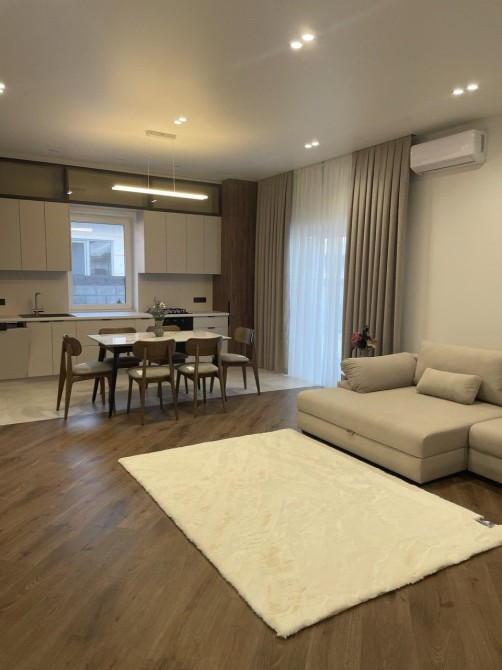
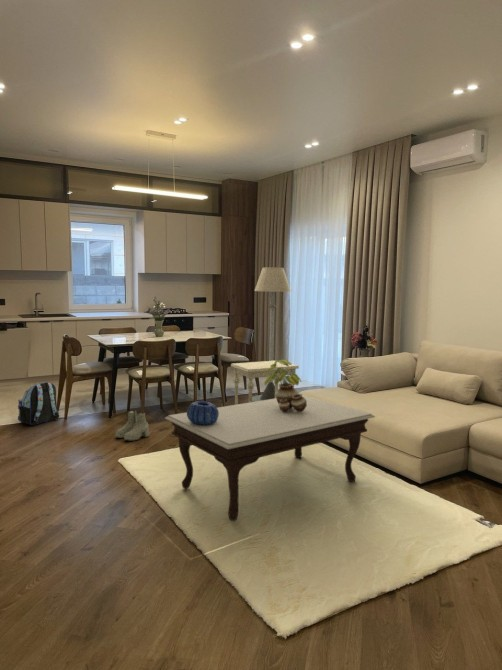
+ boots [114,409,150,442]
+ backpack [17,381,60,426]
+ side table [230,360,300,405]
+ coffee table [164,394,376,522]
+ potted plant [263,358,307,412]
+ decorative bowl [186,400,219,425]
+ floor lamp [252,266,292,402]
